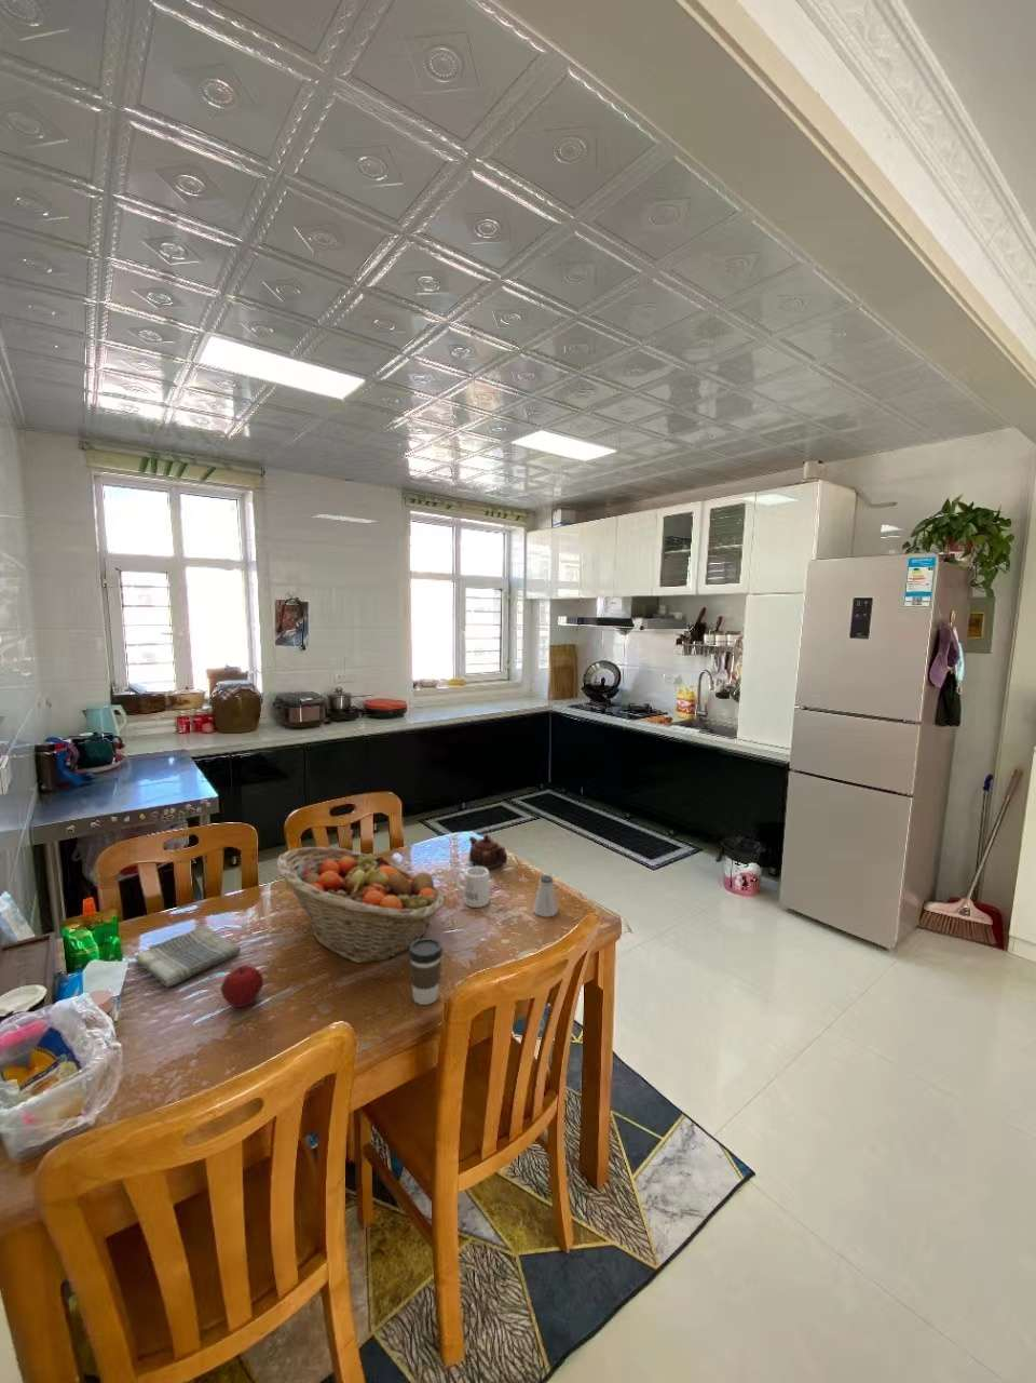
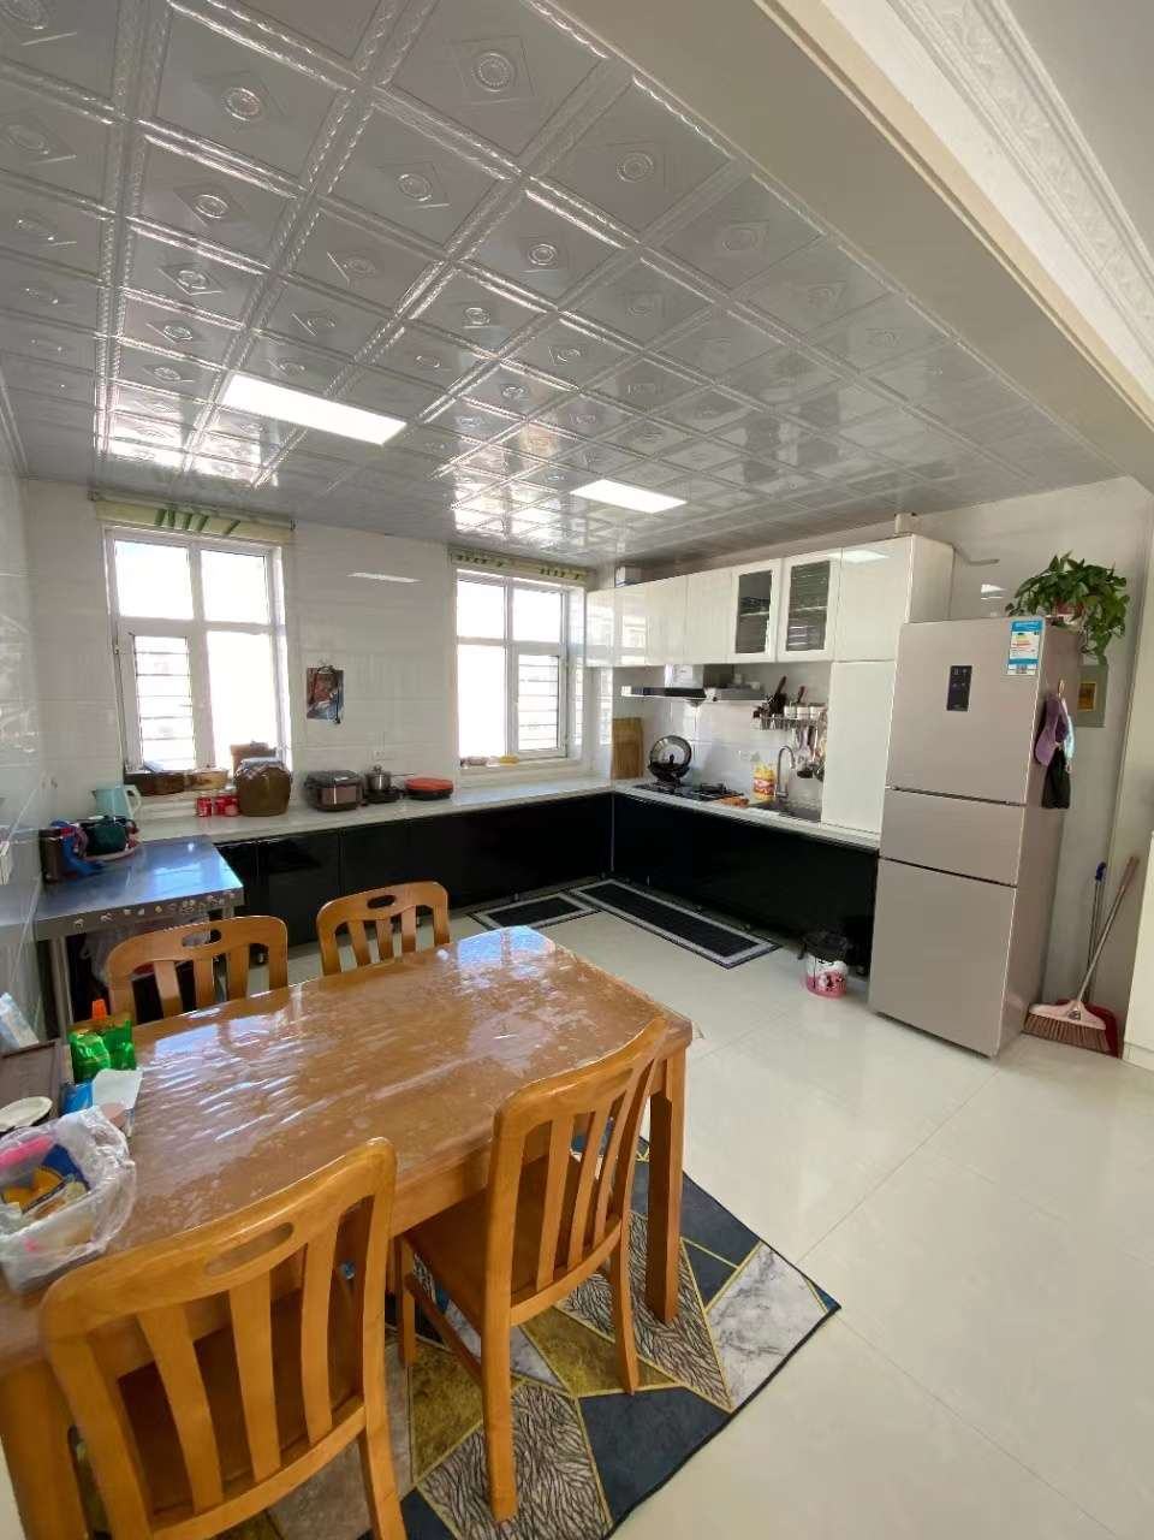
- teapot [468,833,508,870]
- dish towel [135,925,242,989]
- mug [454,866,491,908]
- fruit basket [276,846,446,964]
- coffee cup [407,937,444,1006]
- saltshaker [532,874,559,918]
- apple [220,964,264,1008]
